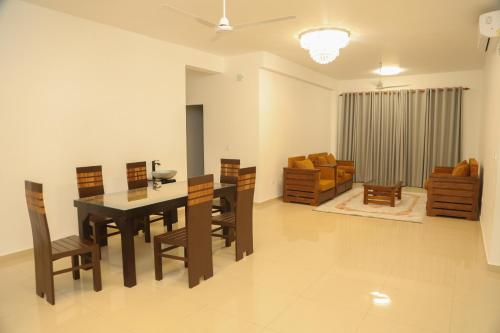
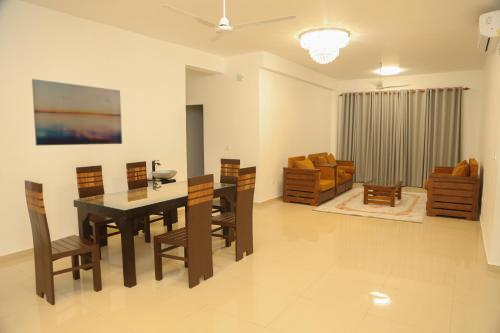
+ wall art [31,78,123,147]
